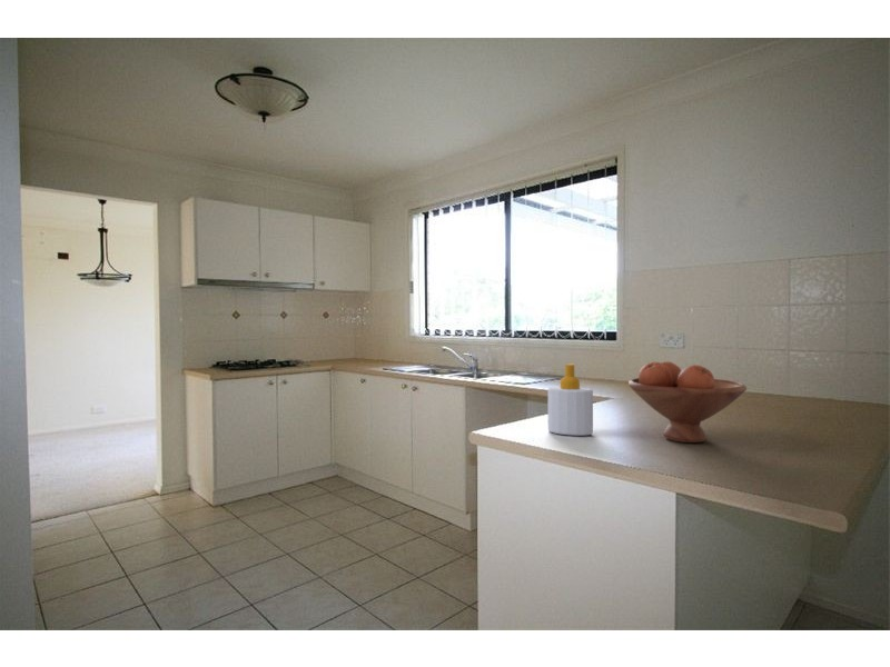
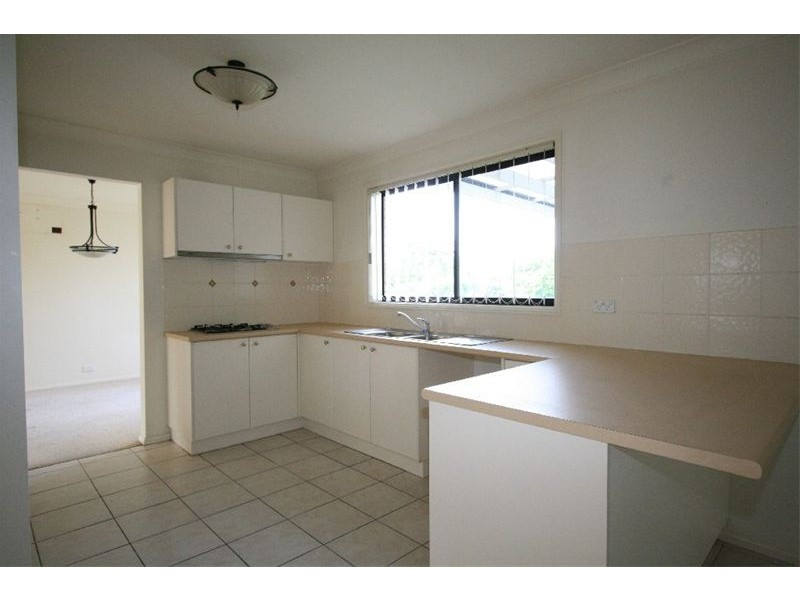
- fruit bowl [627,360,748,444]
- soap bottle [547,362,594,437]
